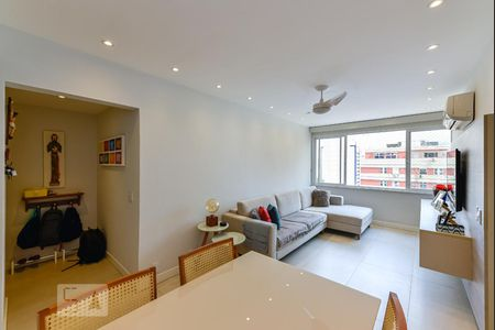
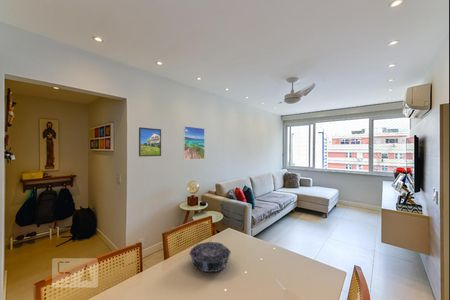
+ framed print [182,125,206,161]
+ decorative bowl [188,241,232,273]
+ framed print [138,126,162,157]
